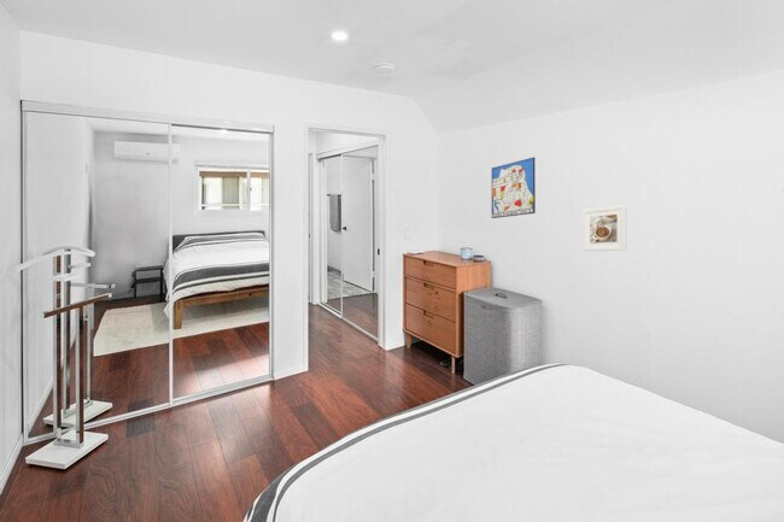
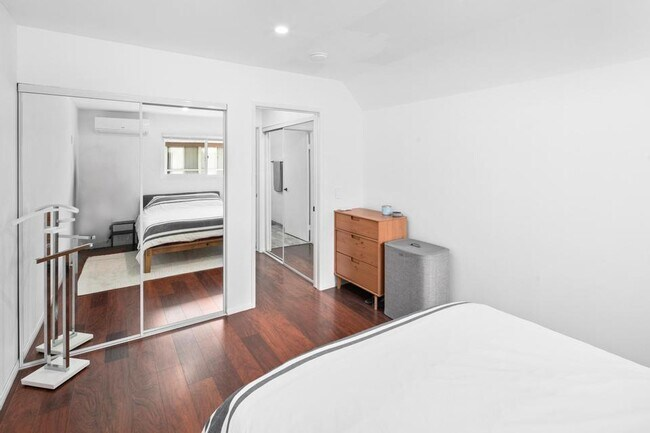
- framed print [581,204,628,252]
- wall art [491,156,537,219]
